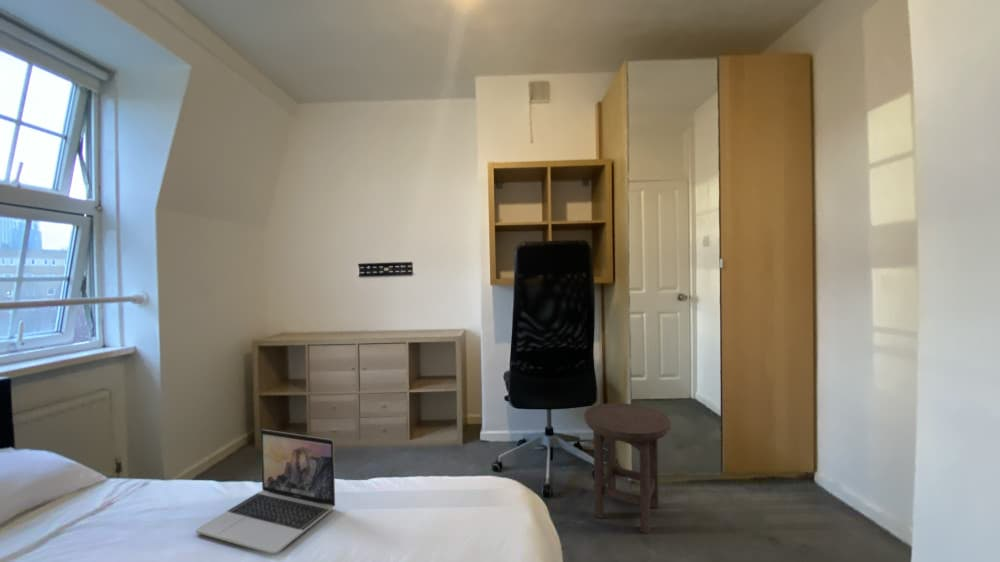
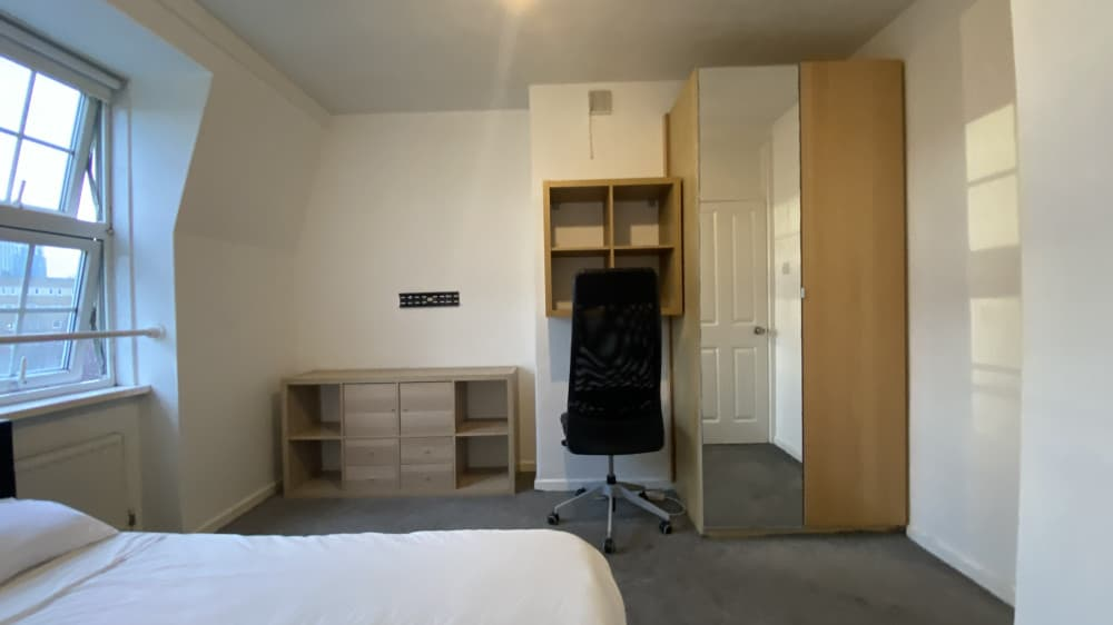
- laptop [195,429,336,555]
- stool [583,402,671,535]
